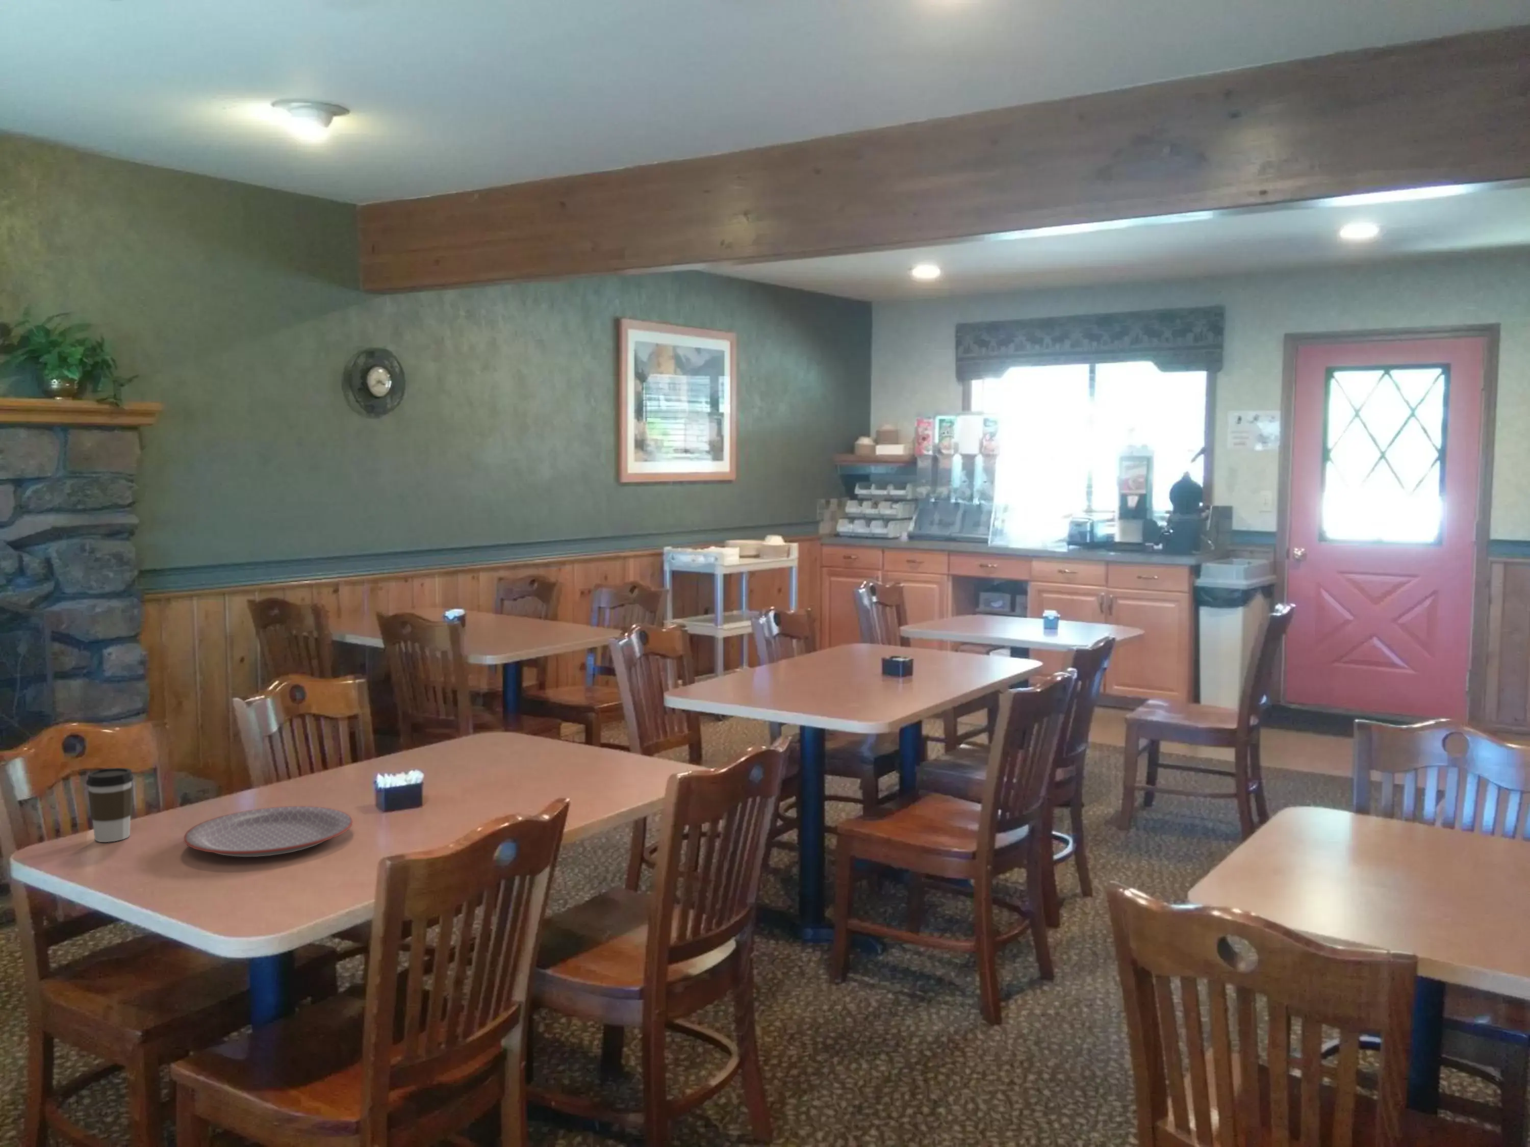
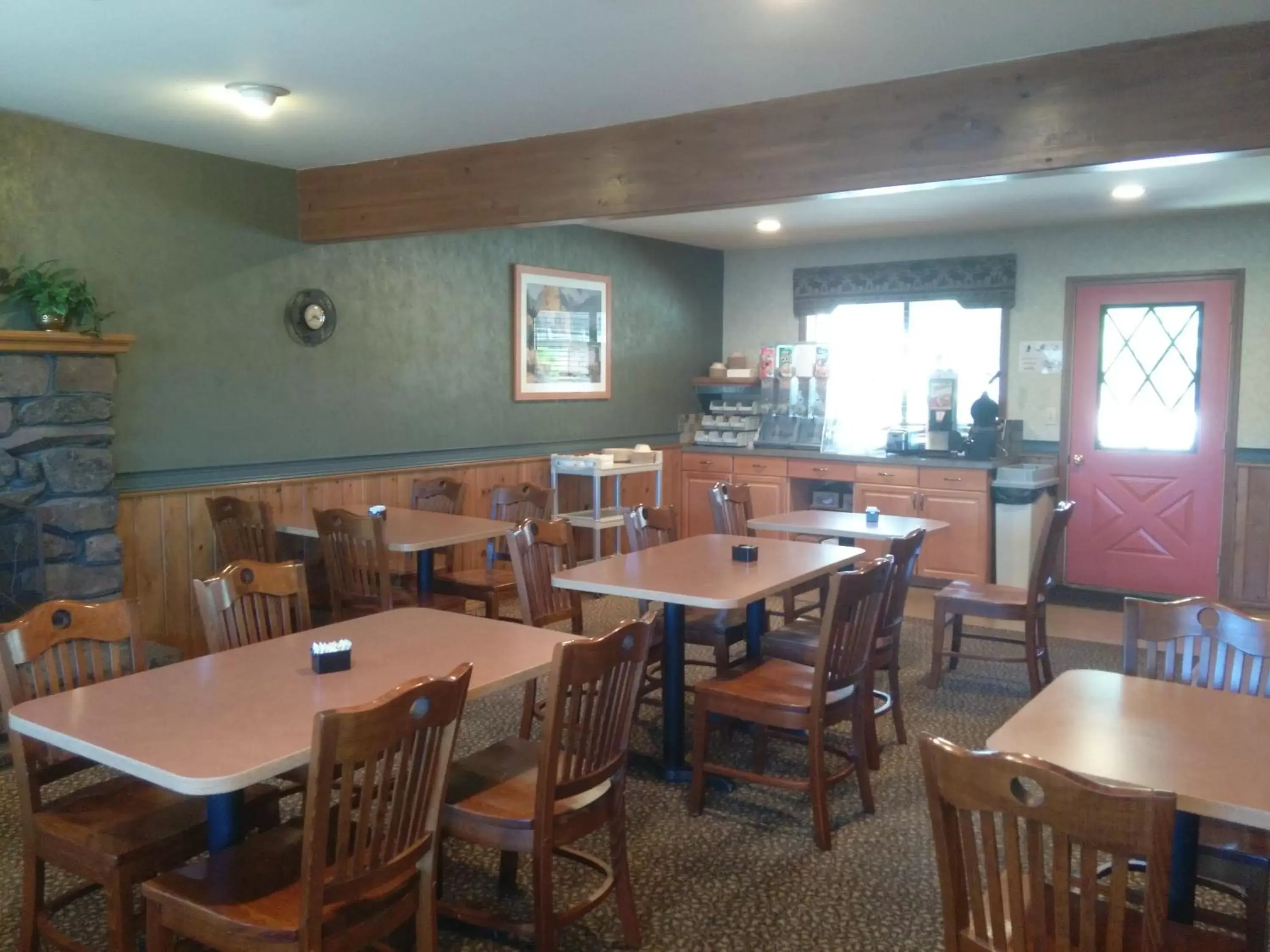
- coffee cup [86,767,134,842]
- plate [183,806,353,858]
